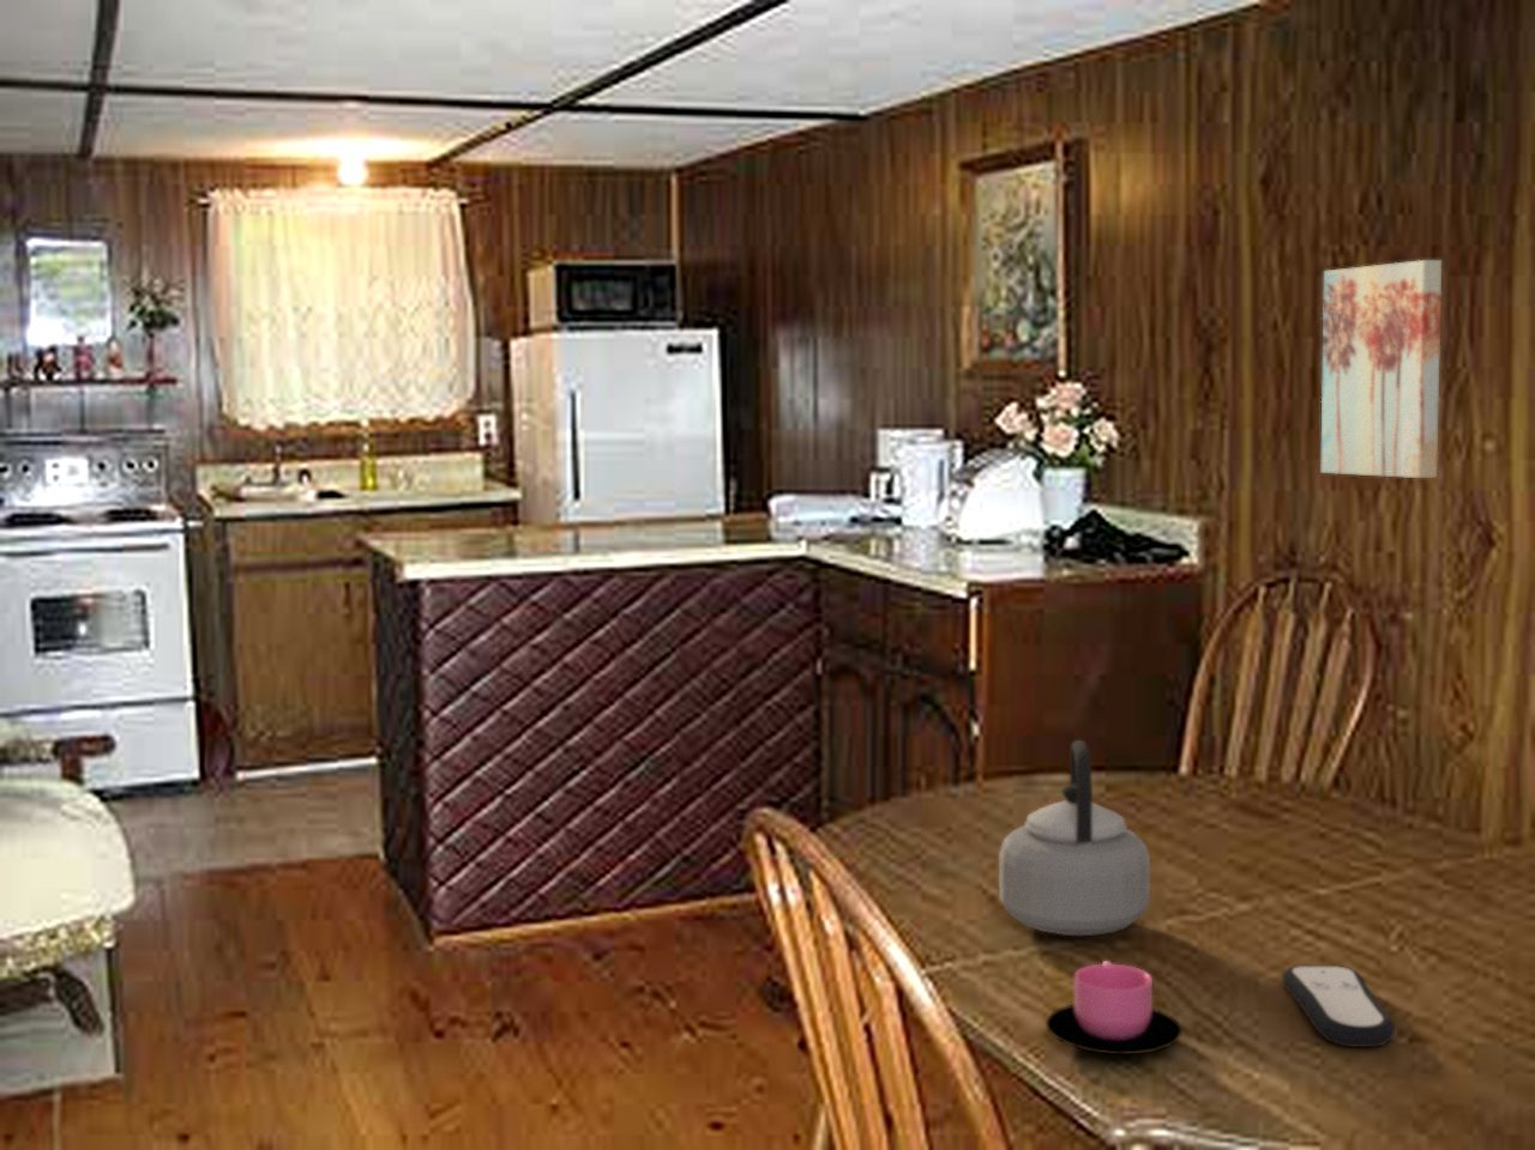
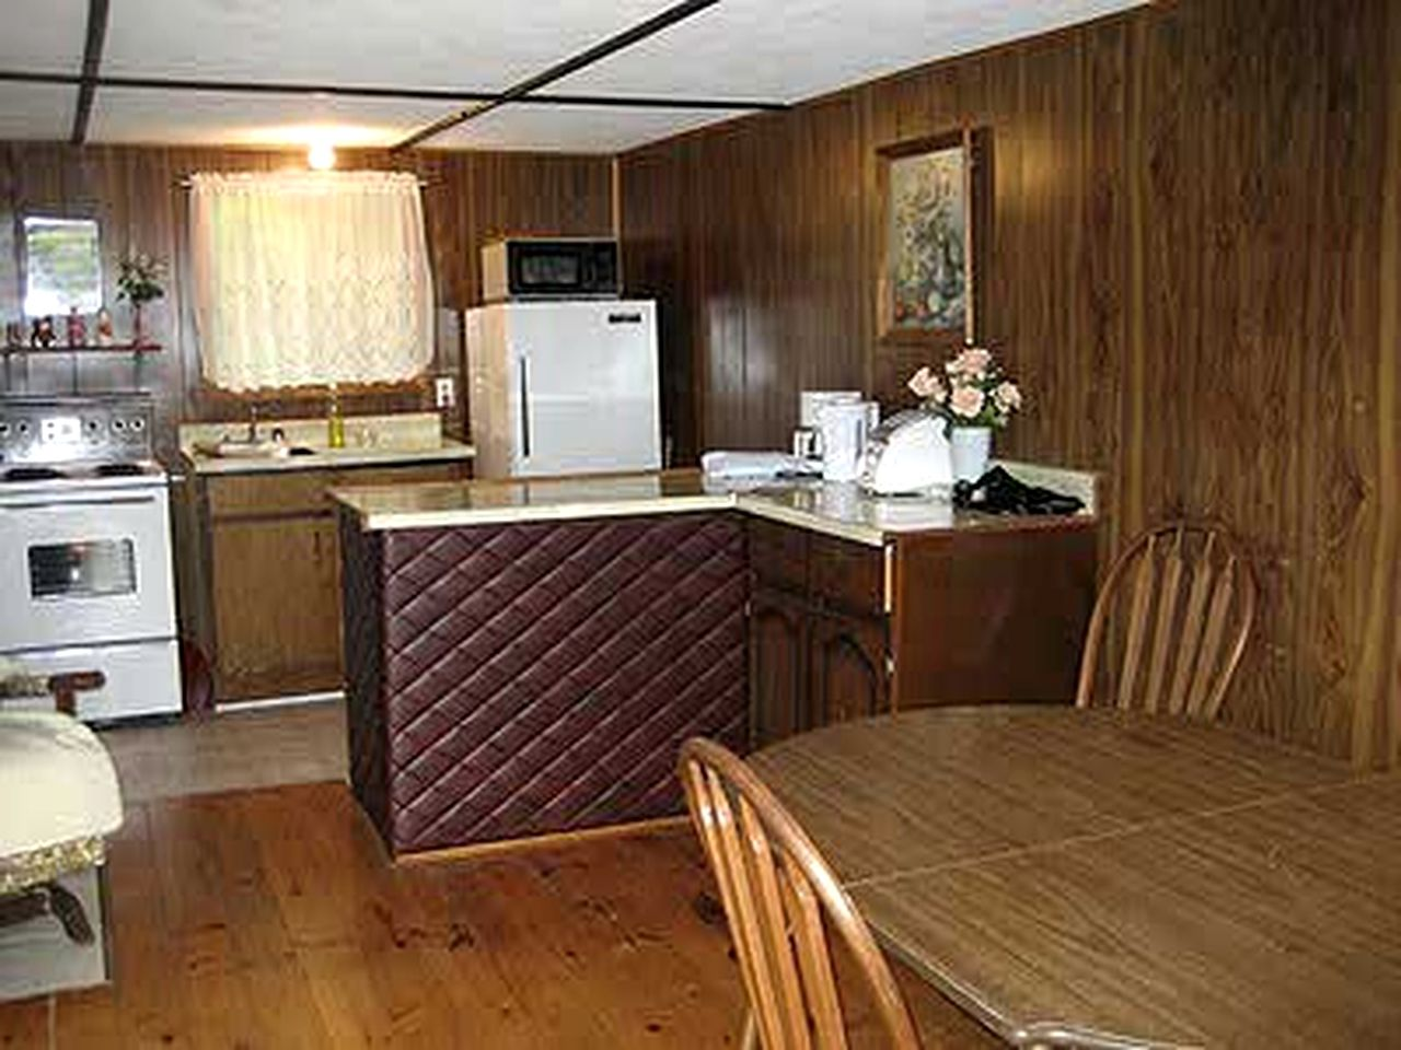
- wall art [1320,259,1443,480]
- remote control [1281,964,1396,1049]
- teapot [998,739,1152,936]
- cup [1044,959,1183,1056]
